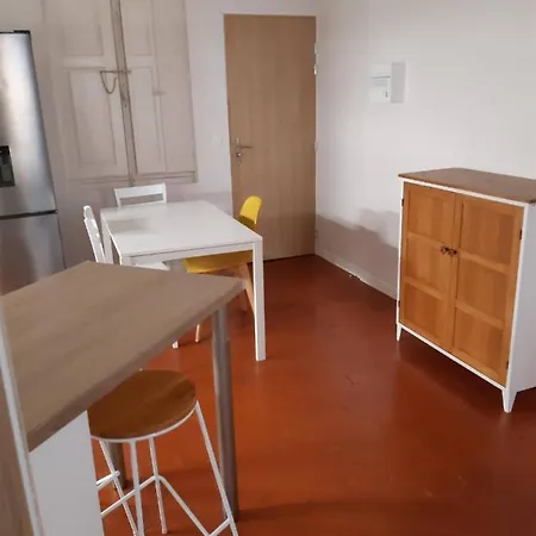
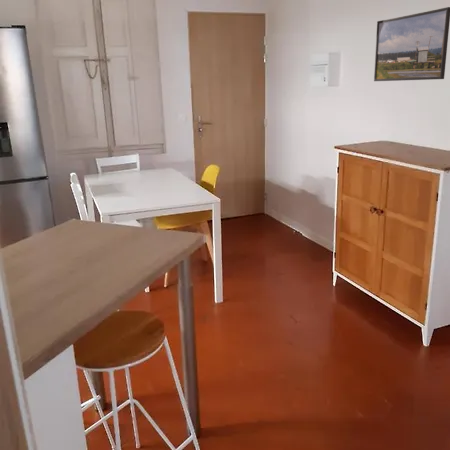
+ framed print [373,6,450,82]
